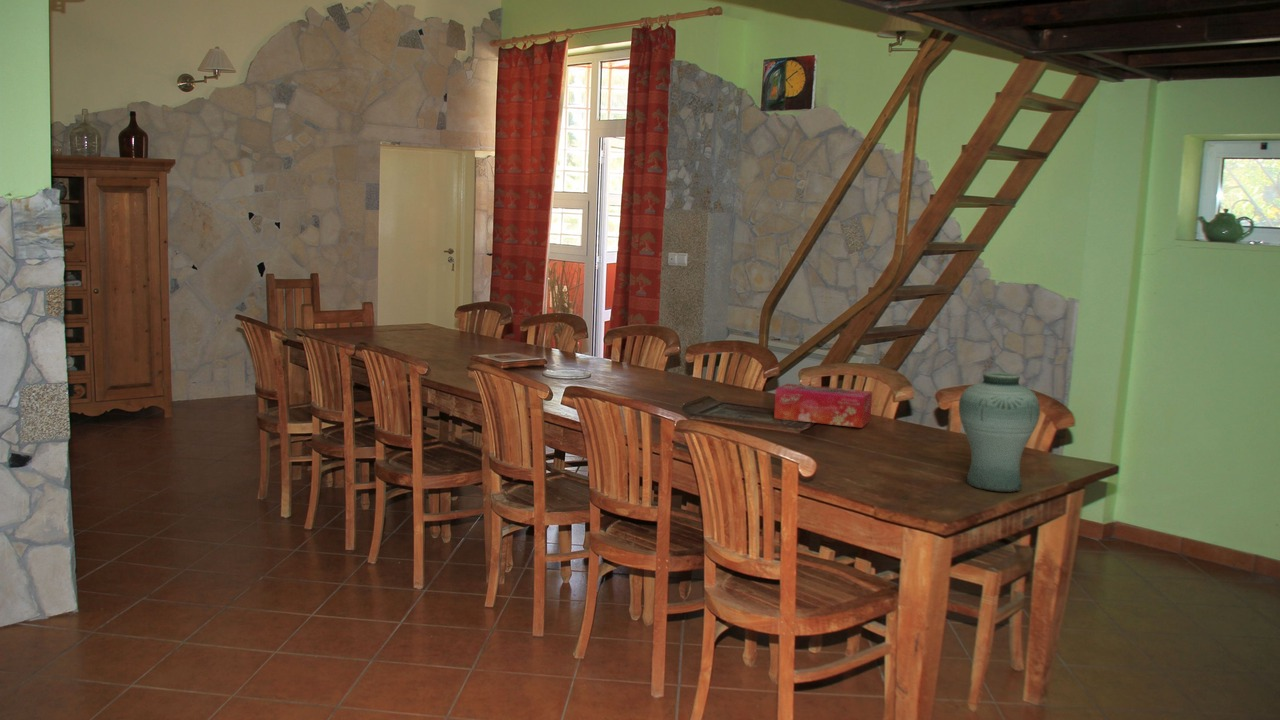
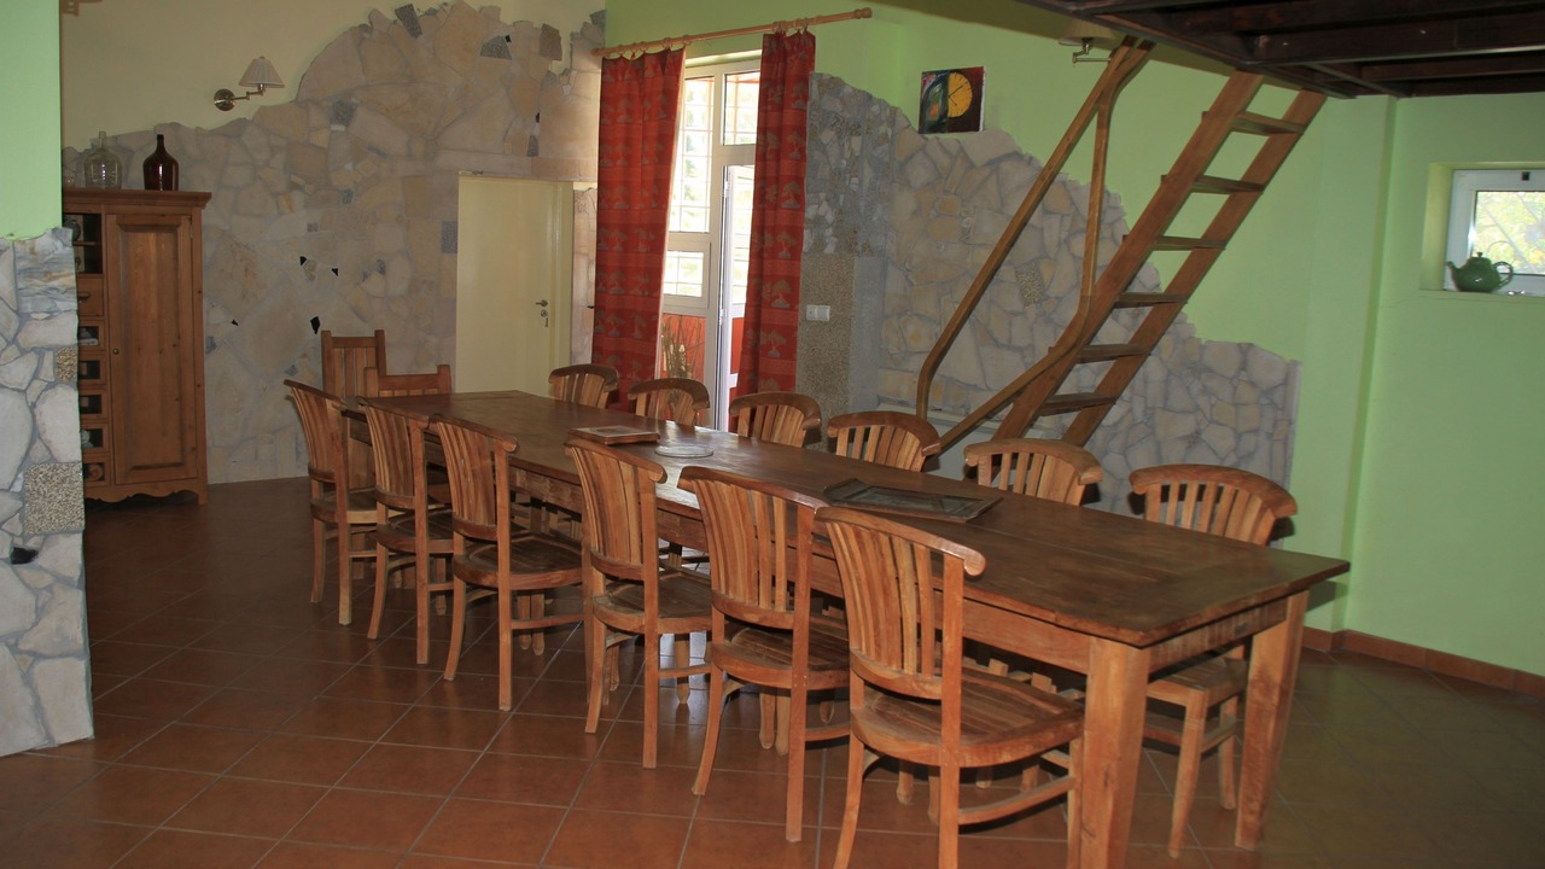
- tissue box [773,383,873,429]
- vase [958,371,1041,493]
